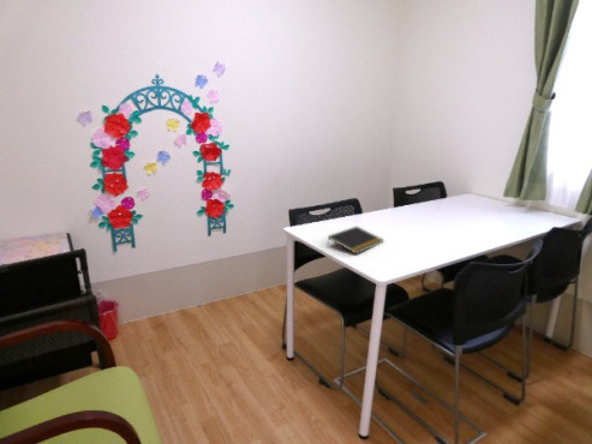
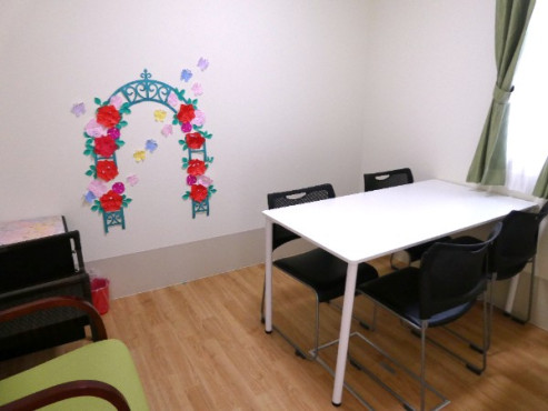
- notepad [325,226,384,256]
